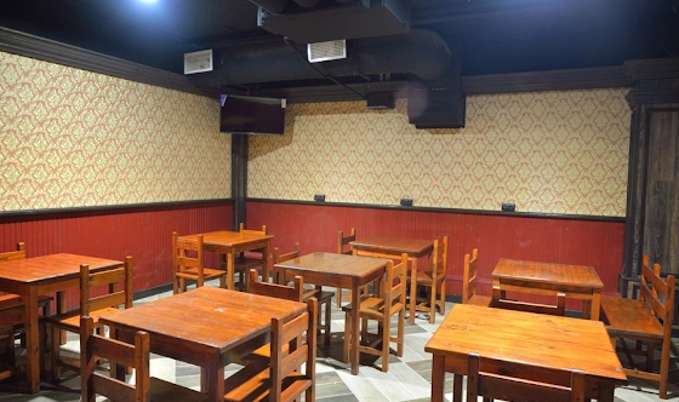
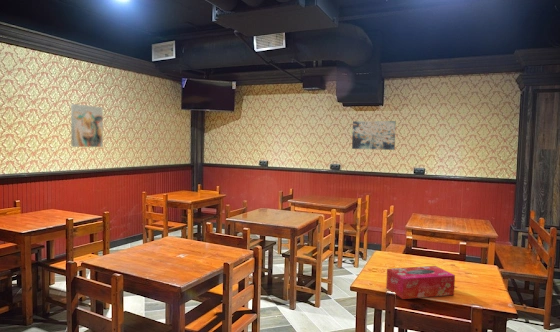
+ tissue box [385,265,456,300]
+ wall art [351,120,397,151]
+ wall art [70,103,104,148]
